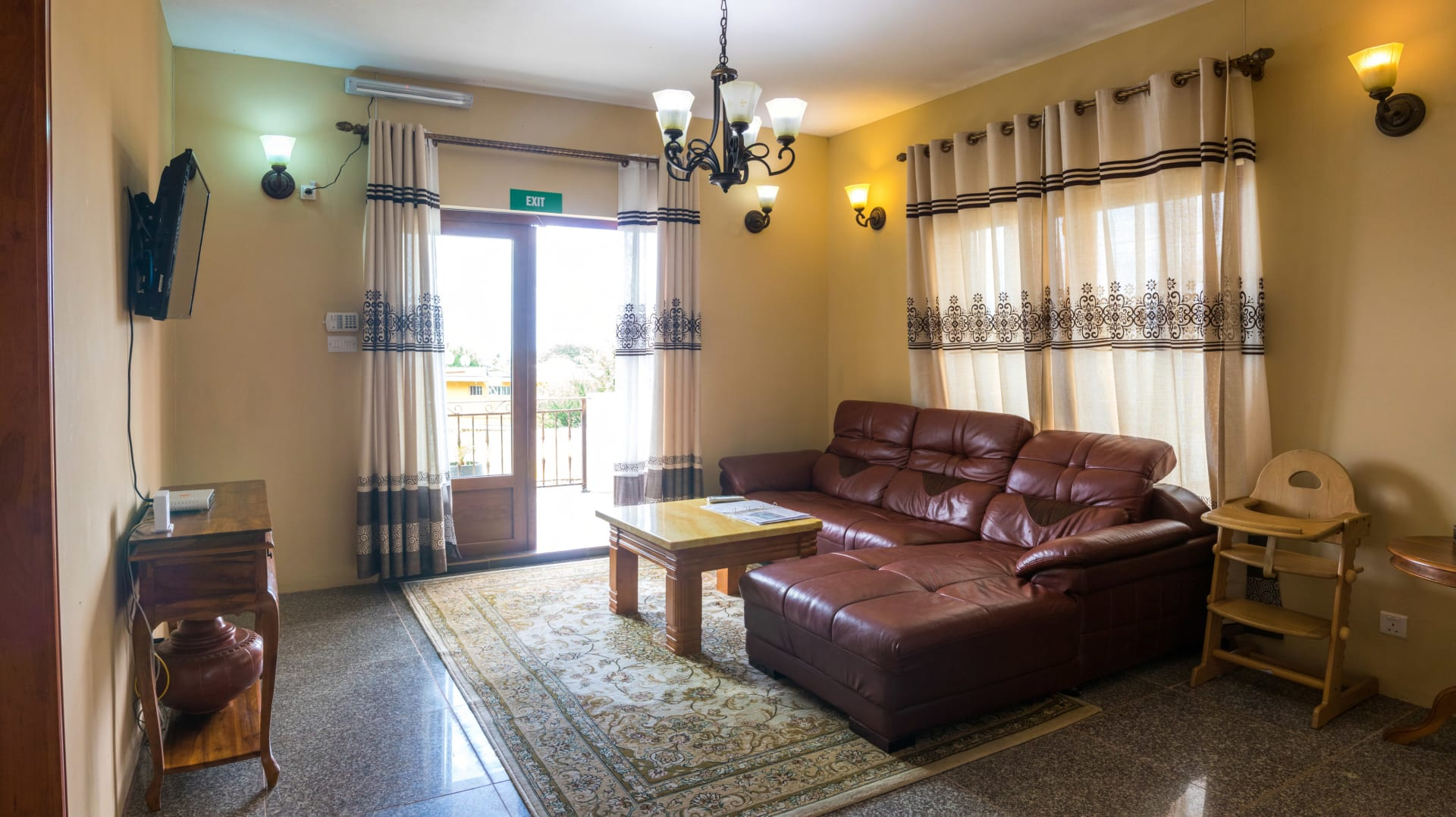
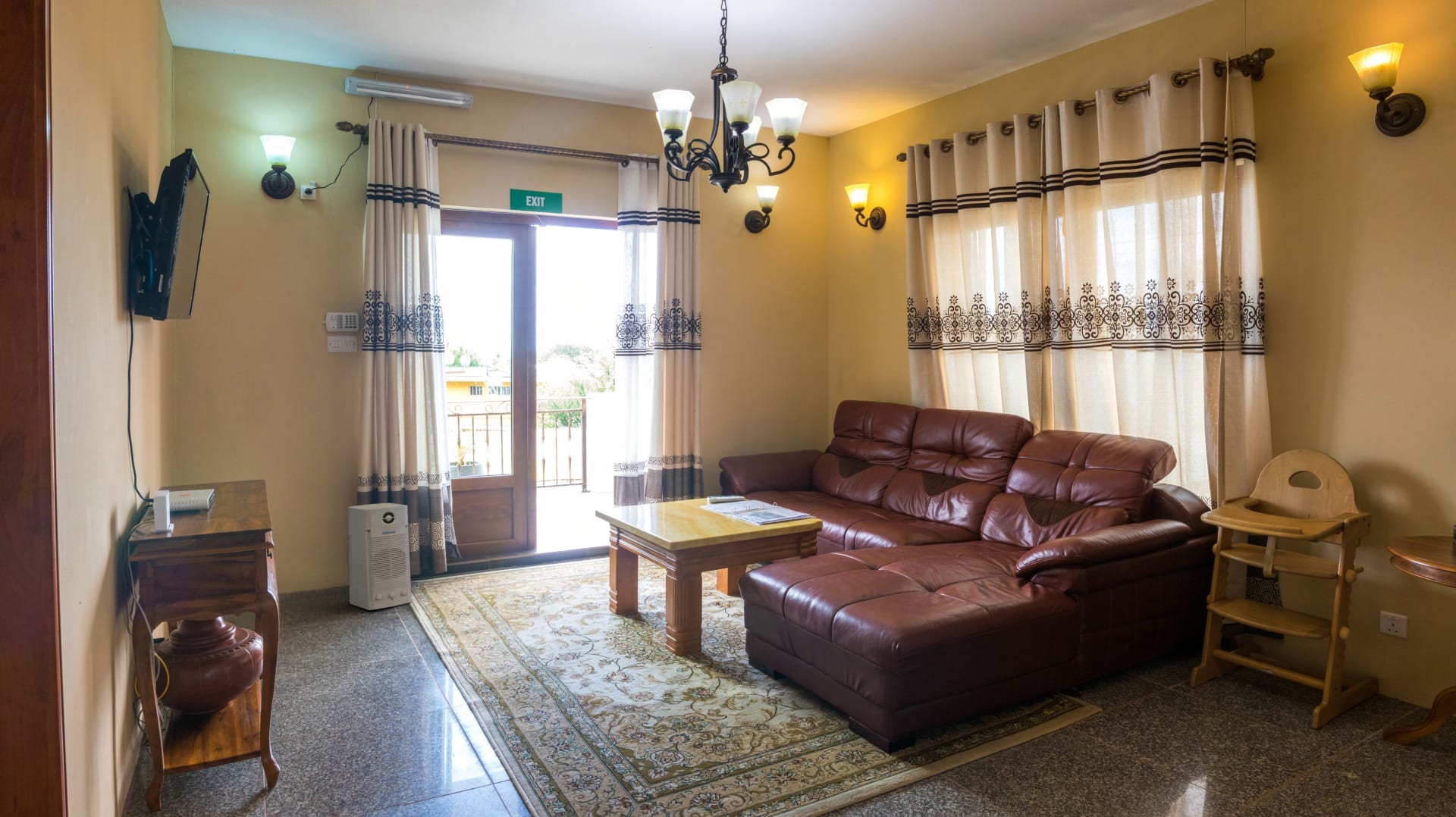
+ air purifier [347,502,413,611]
